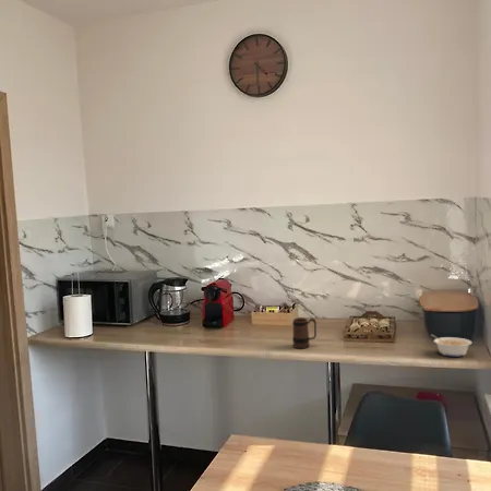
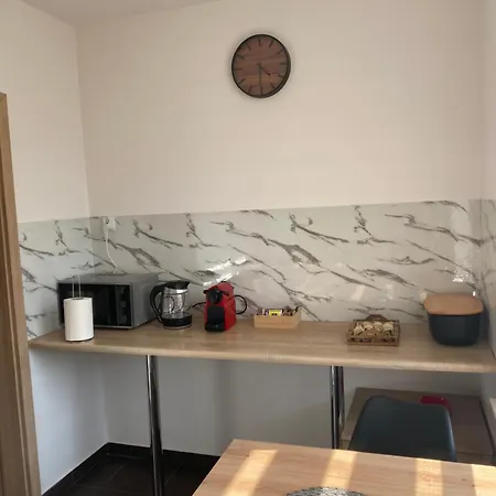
- legume [430,334,472,358]
- mug [291,318,318,349]
